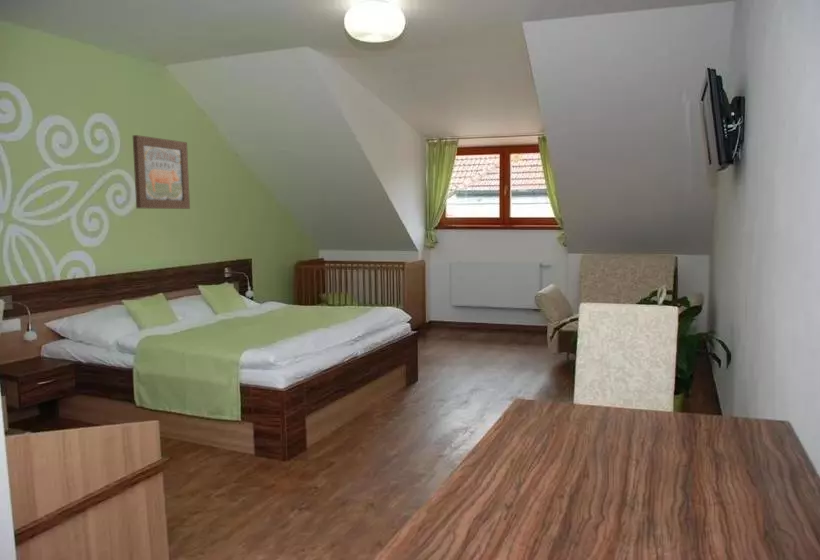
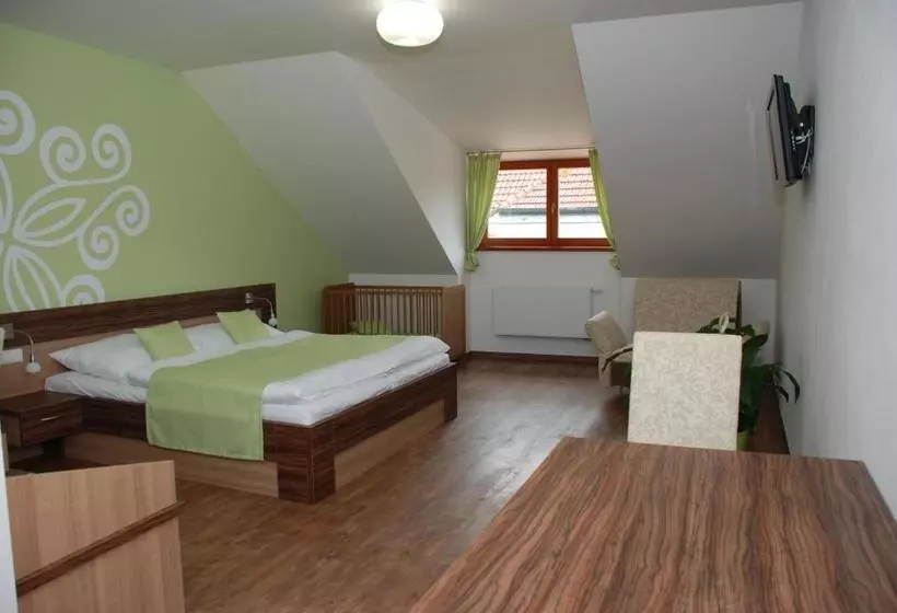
- wall art [132,134,191,210]
